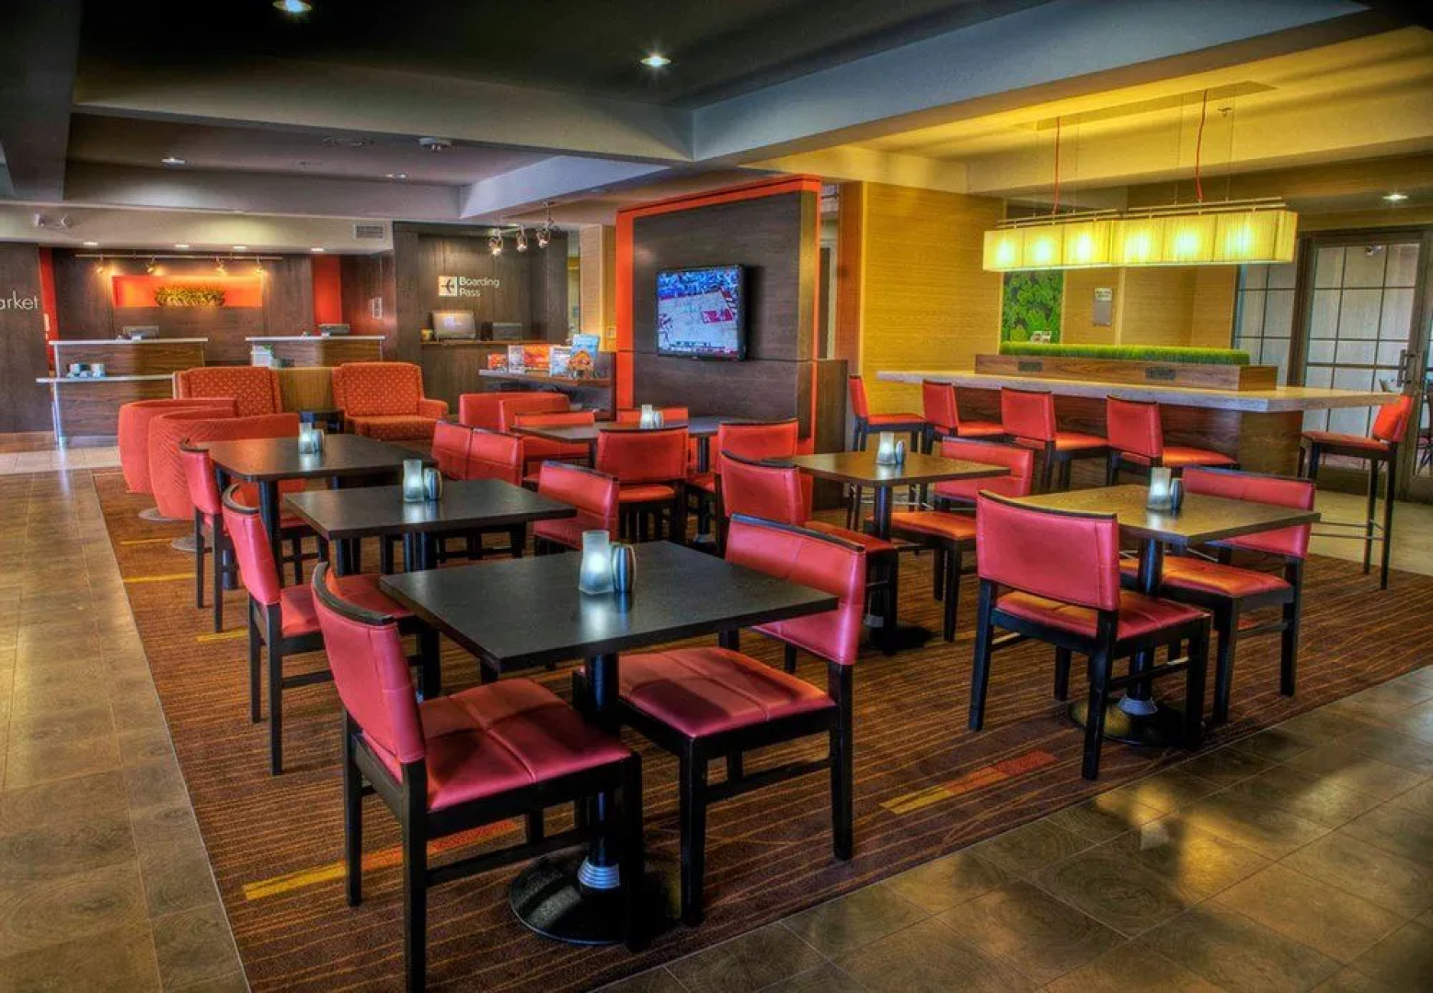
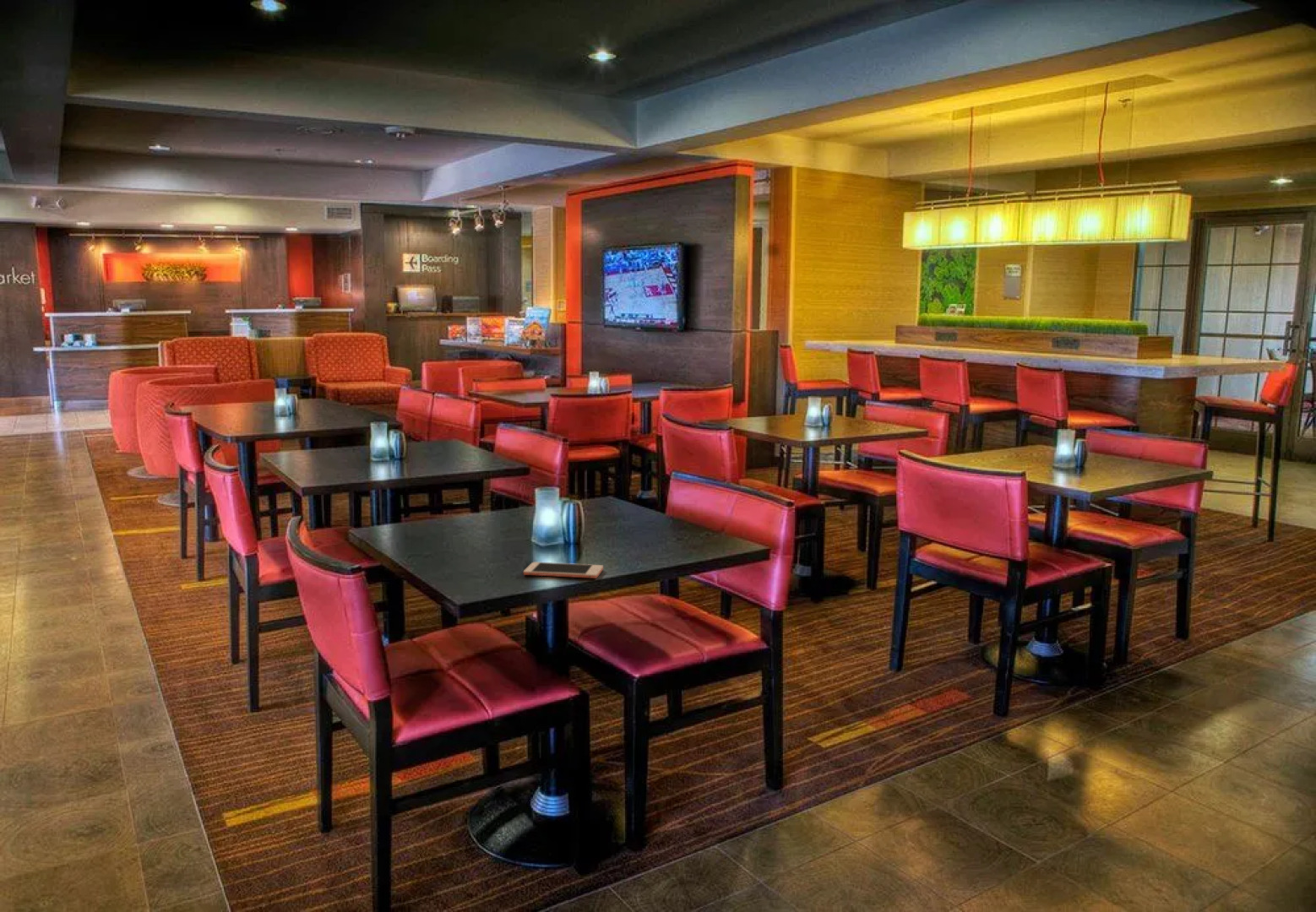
+ cell phone [523,562,604,579]
